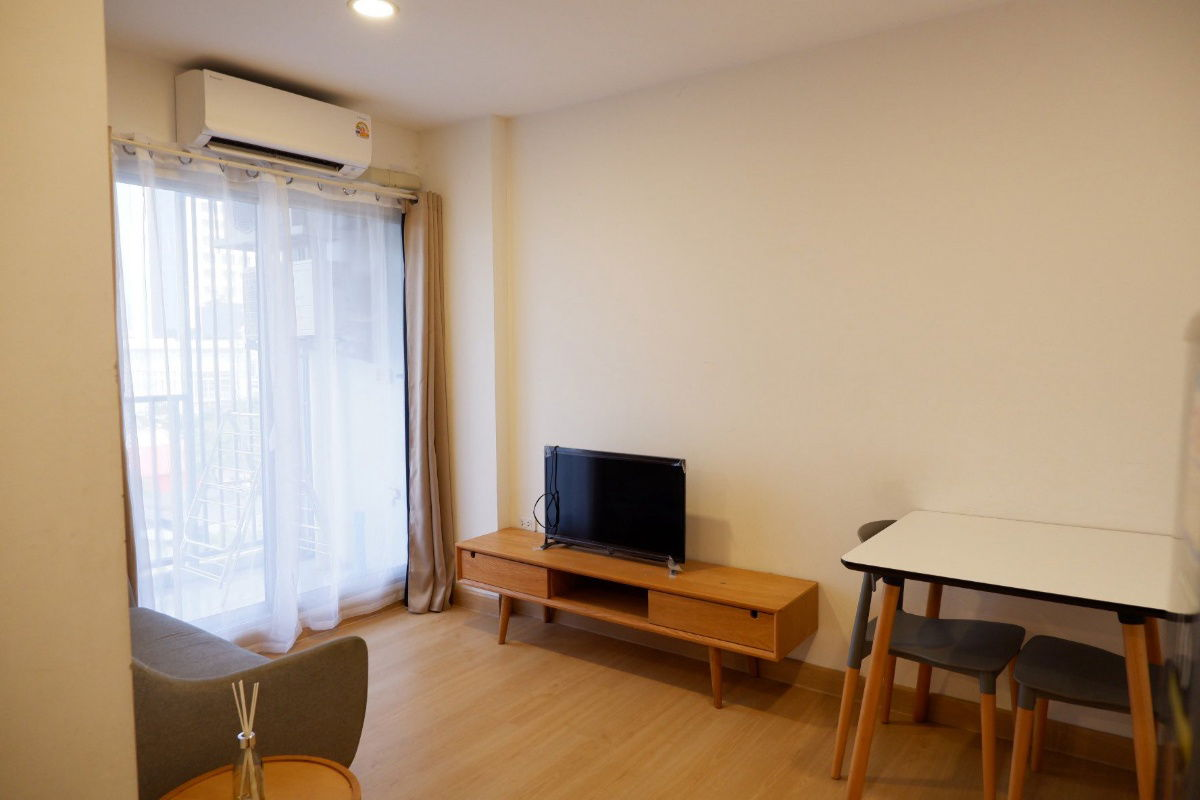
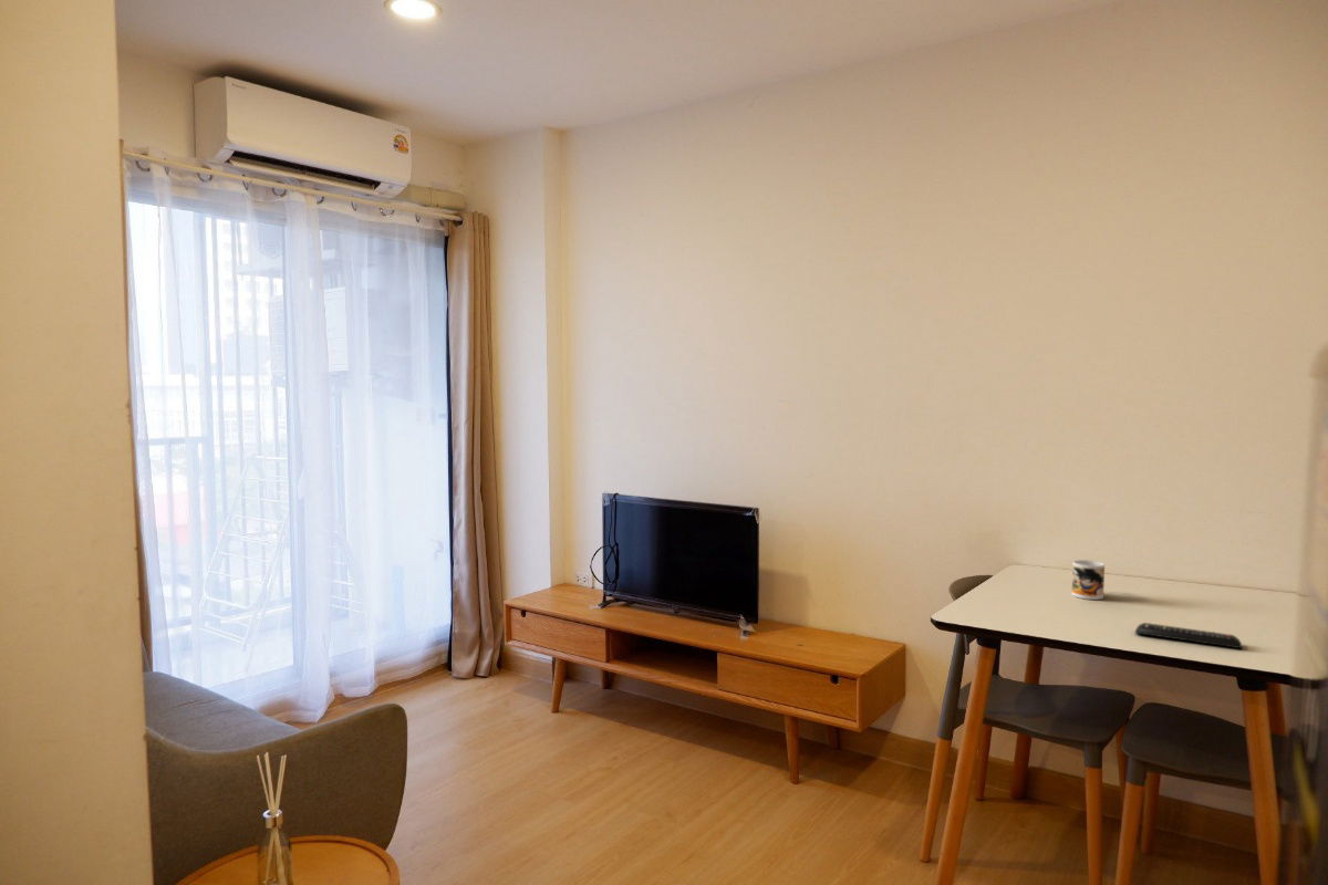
+ mug [1071,559,1106,601]
+ remote control [1134,622,1243,650]
